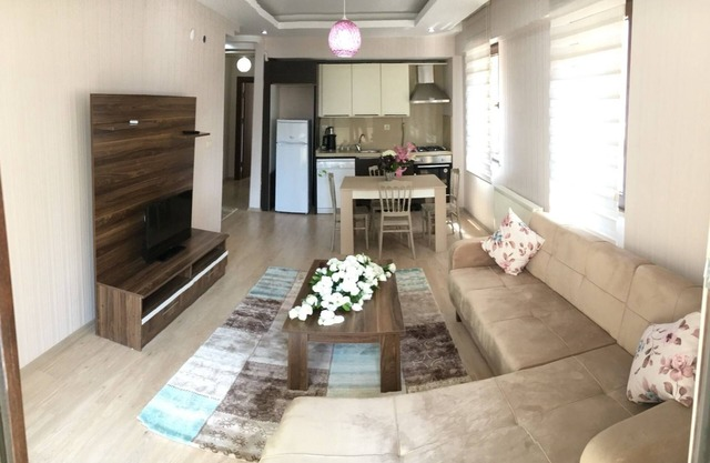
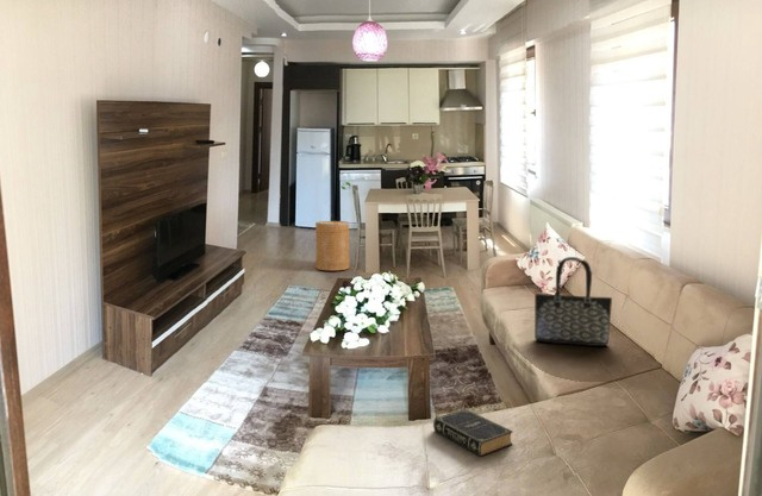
+ basket [314,220,351,271]
+ tote bag [533,256,613,347]
+ book [432,408,513,457]
